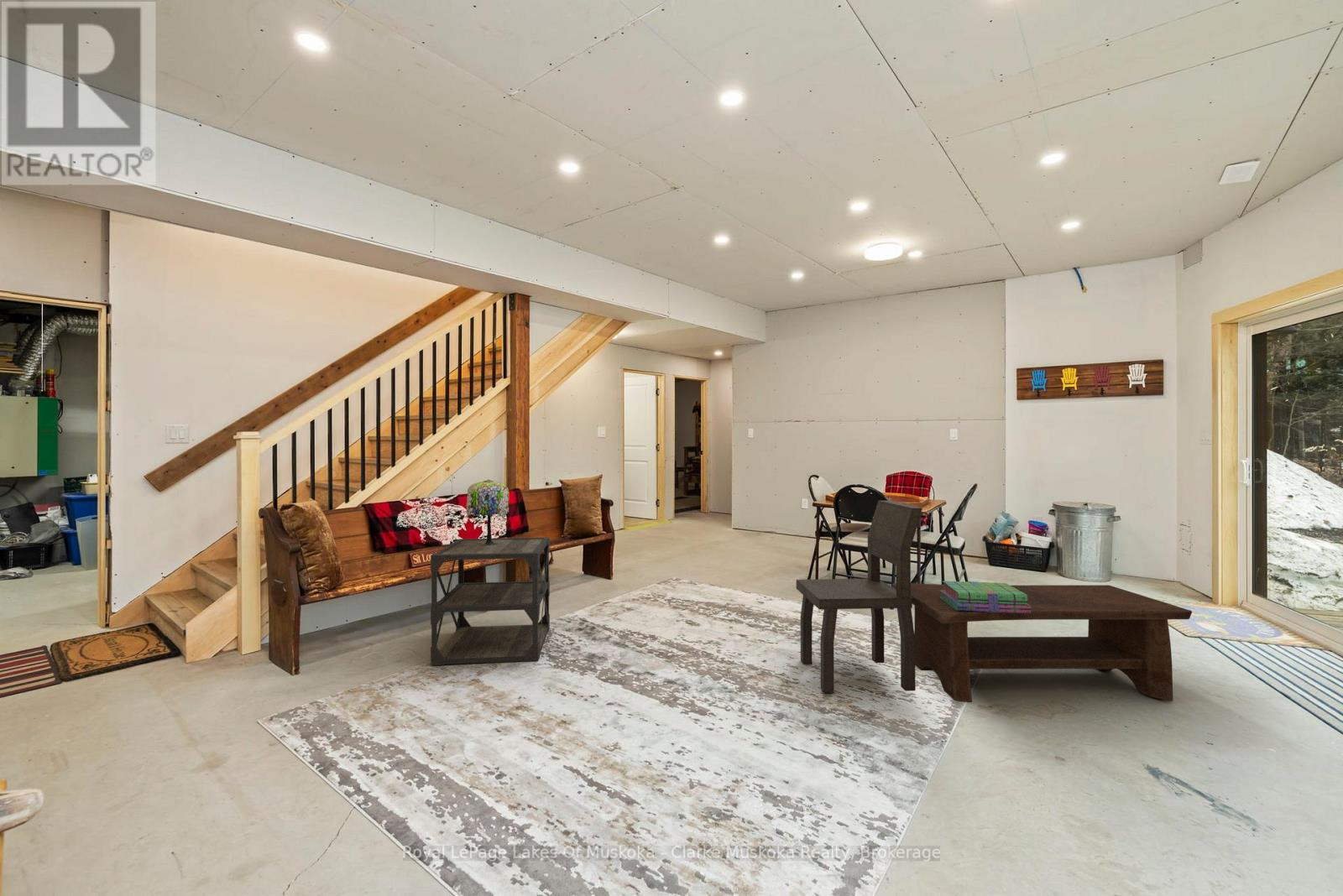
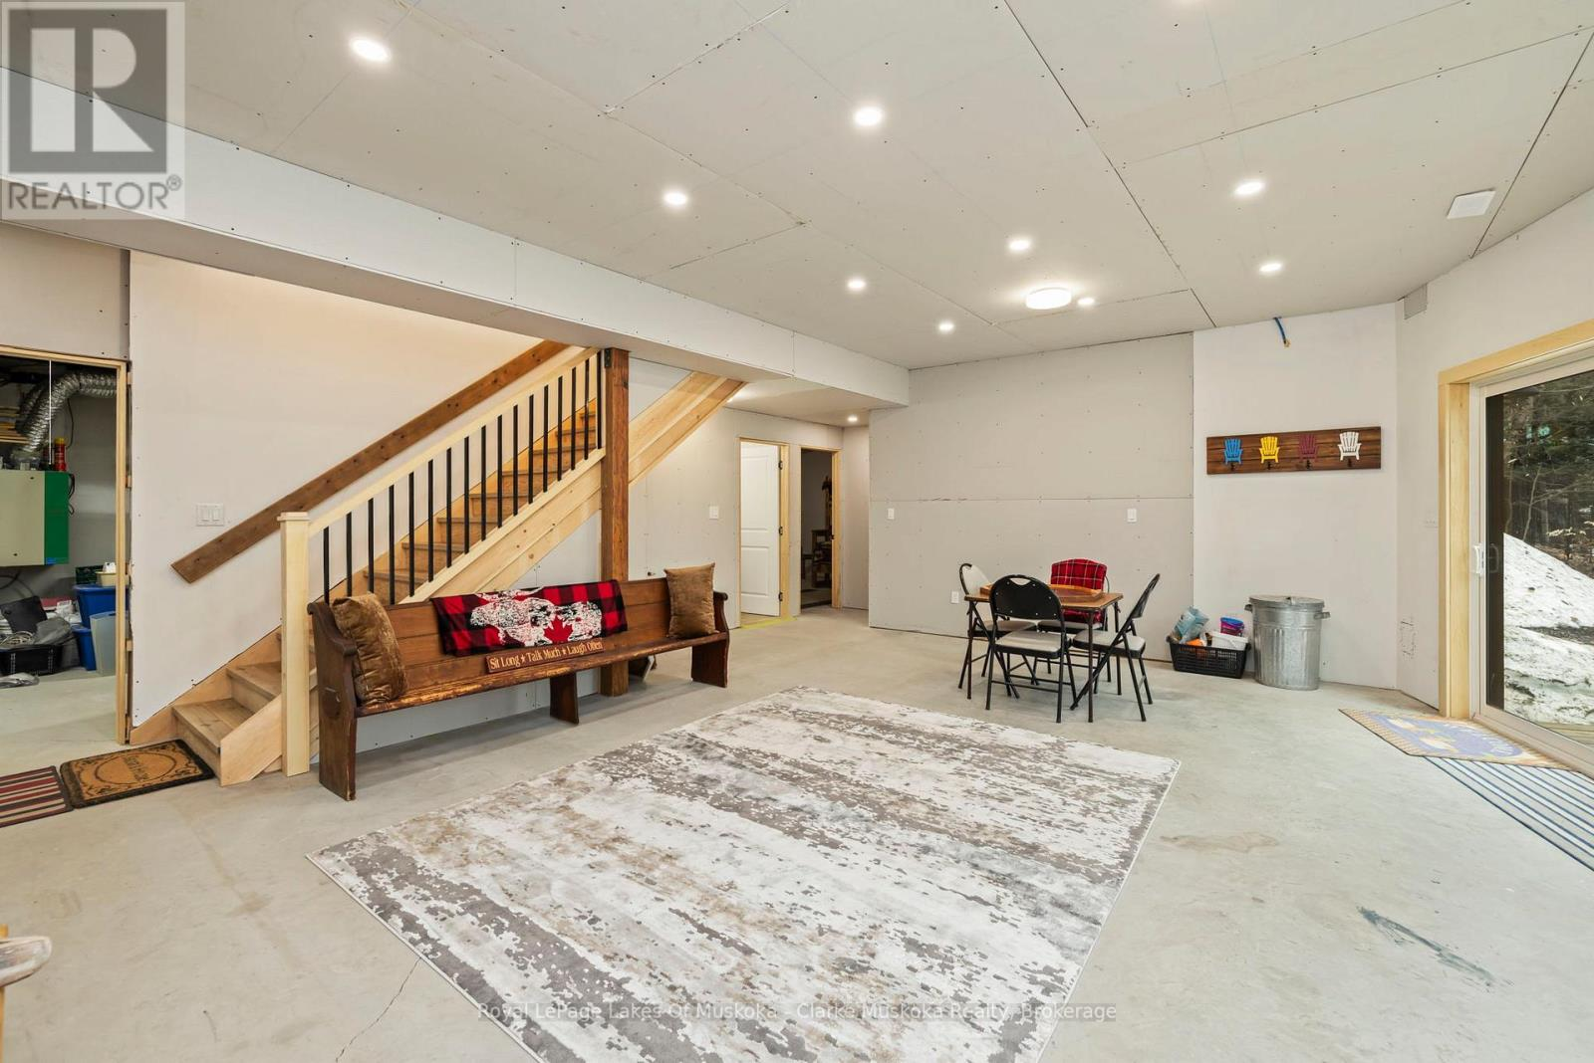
- stack of books [940,581,1031,613]
- coffee table [891,582,1193,703]
- table lamp [466,479,510,546]
- side table [430,537,551,666]
- dining chair [796,500,923,694]
